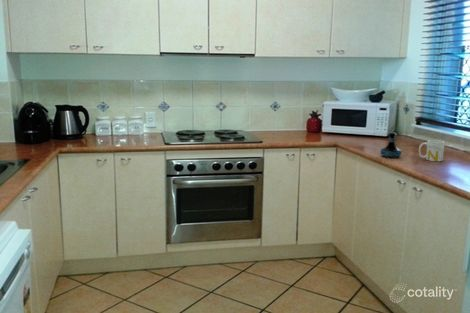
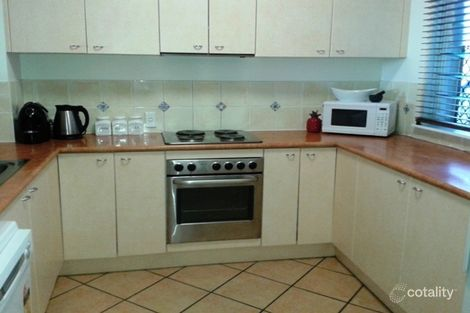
- mug [418,139,446,162]
- tequila bottle [379,131,402,159]
